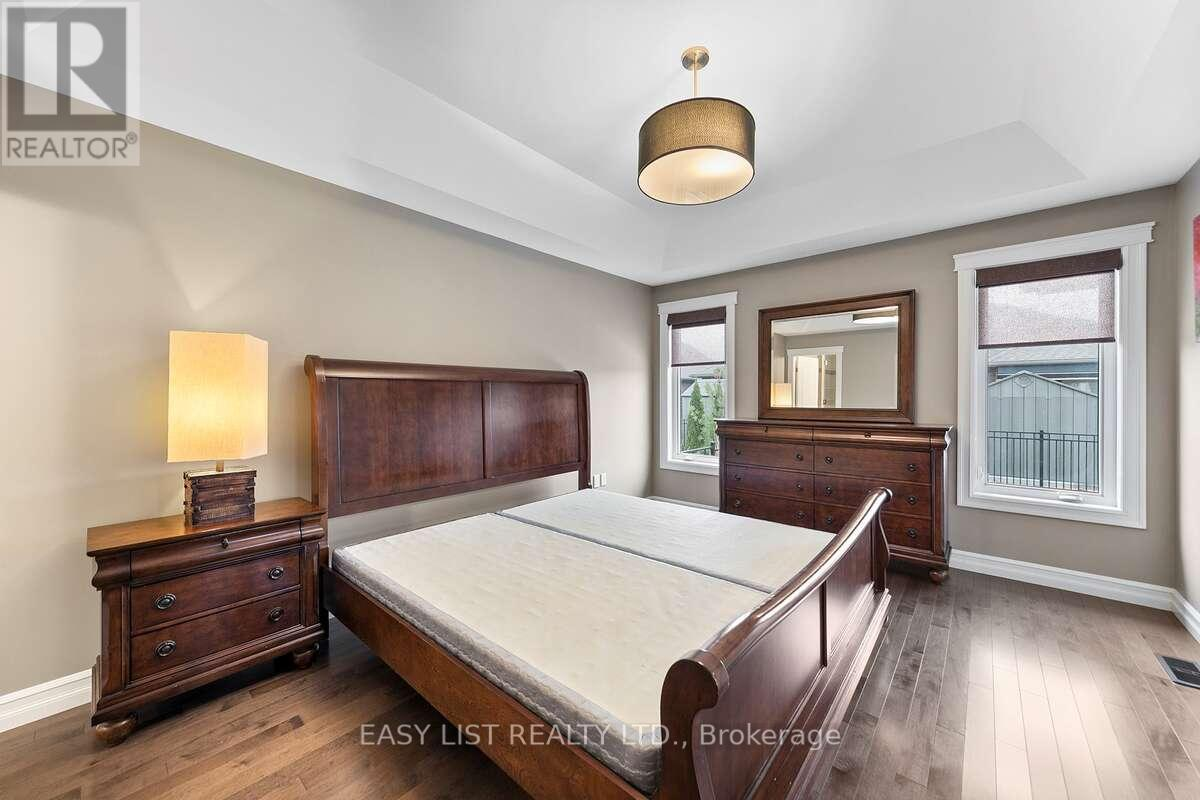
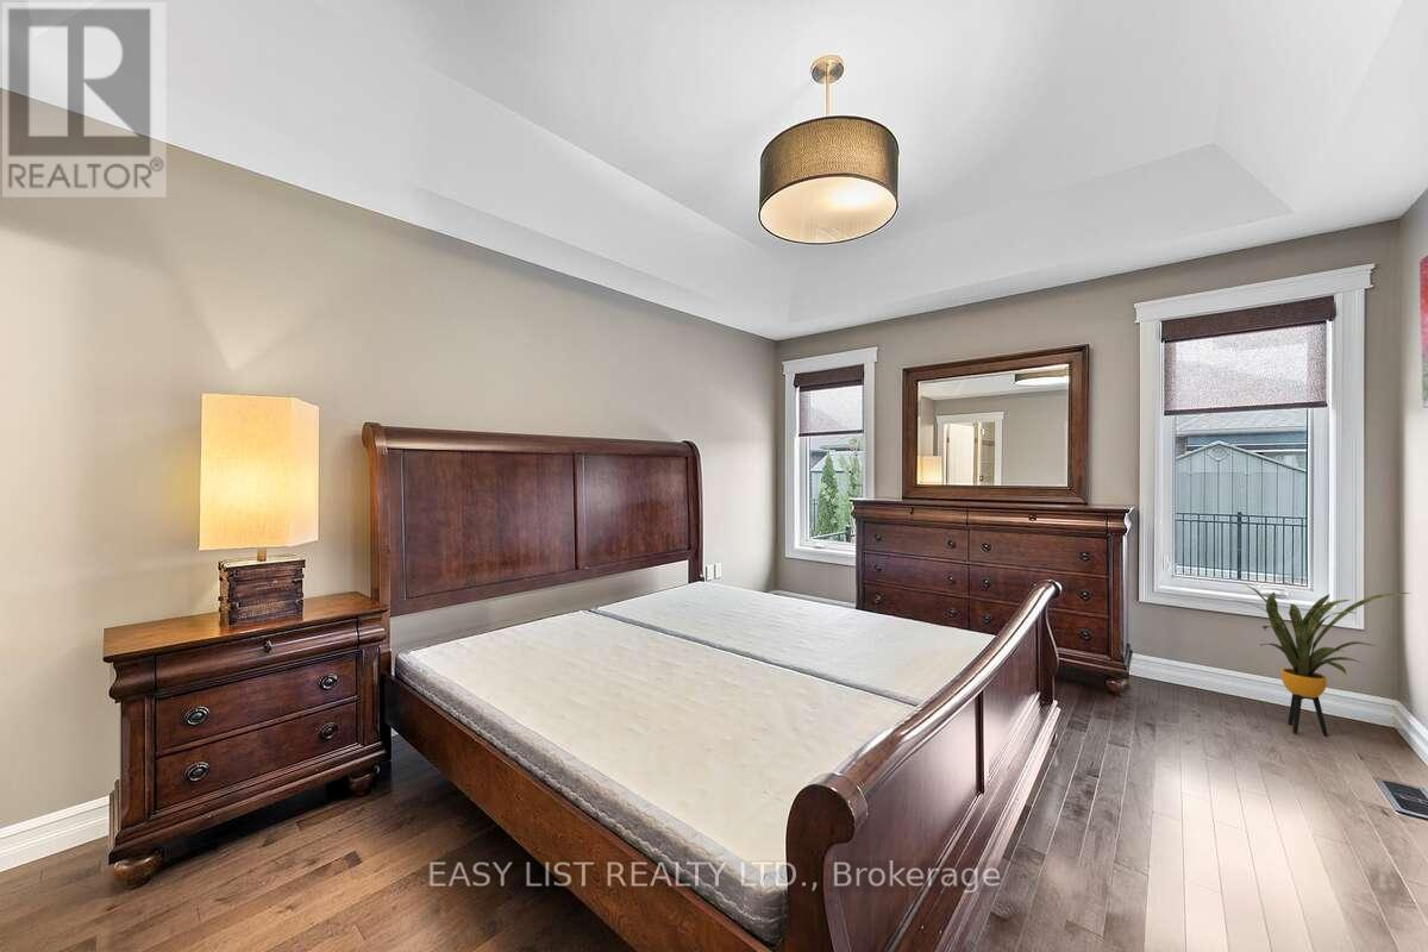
+ house plant [1233,582,1411,737]
